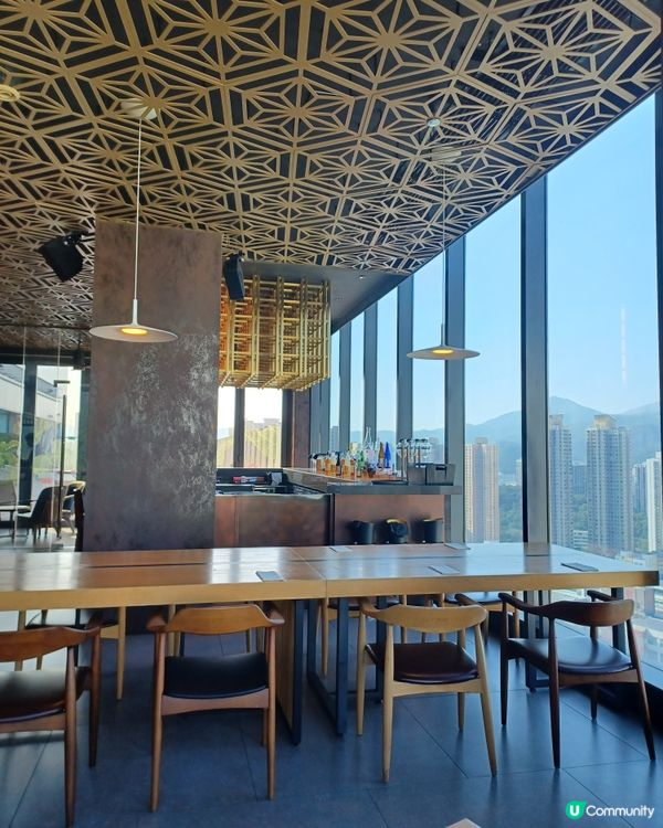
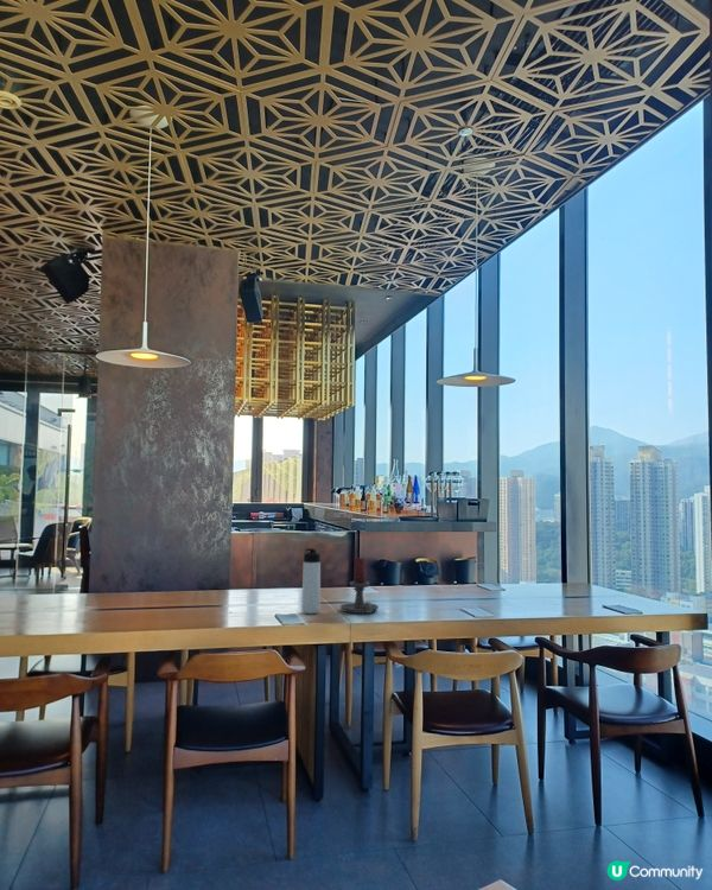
+ candle holder [339,555,380,615]
+ thermos bottle [300,547,322,615]
